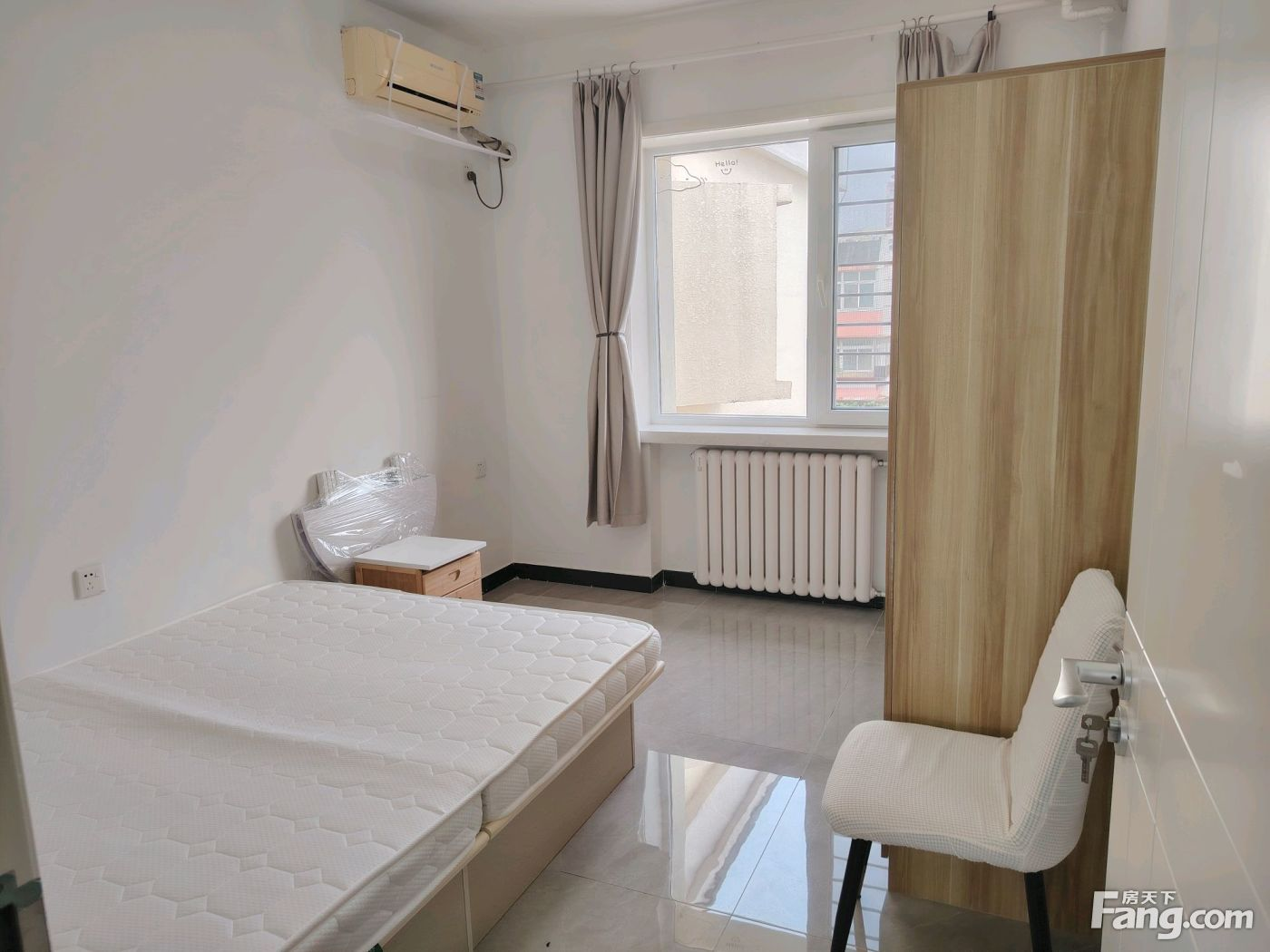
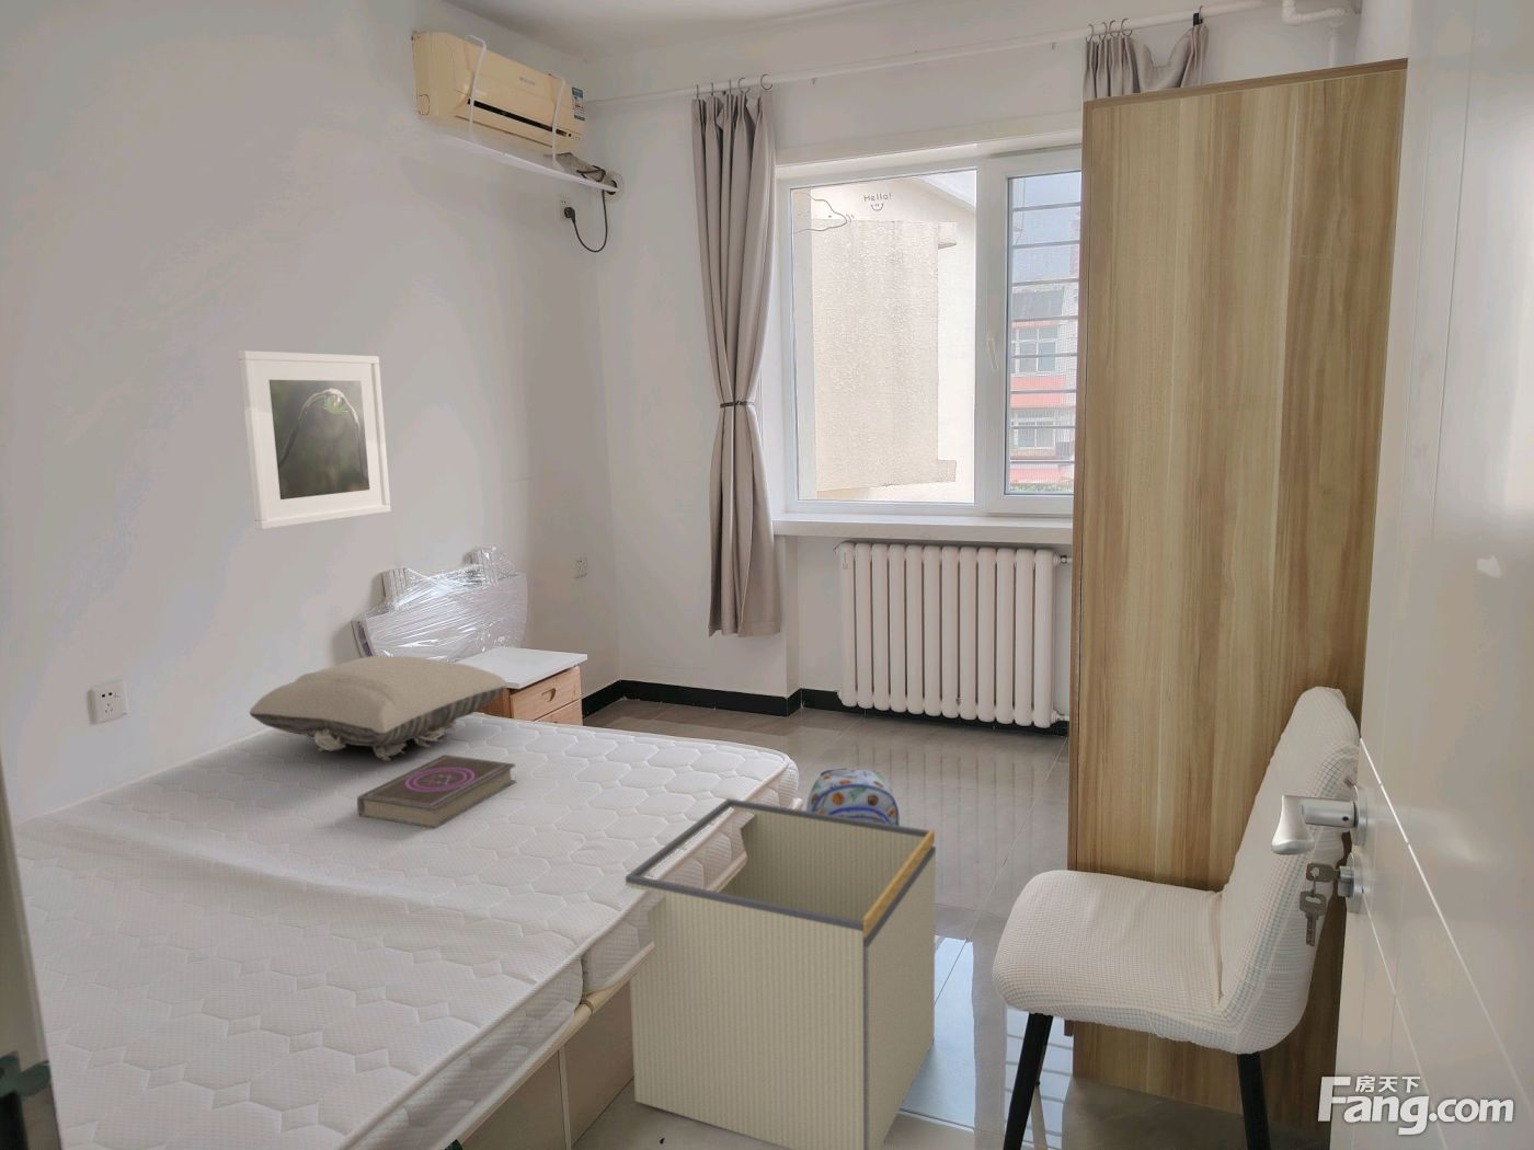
+ pillow [249,655,509,762]
+ book [356,754,517,830]
+ storage bin [624,797,937,1150]
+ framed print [238,349,393,532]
+ backpack [806,768,901,826]
